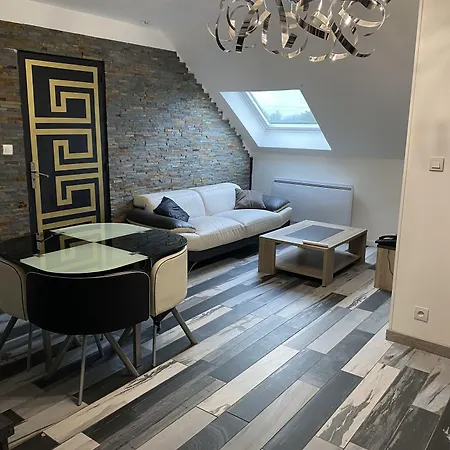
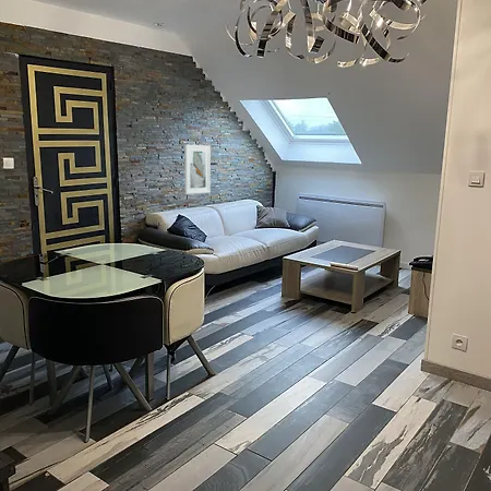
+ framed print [183,144,212,195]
